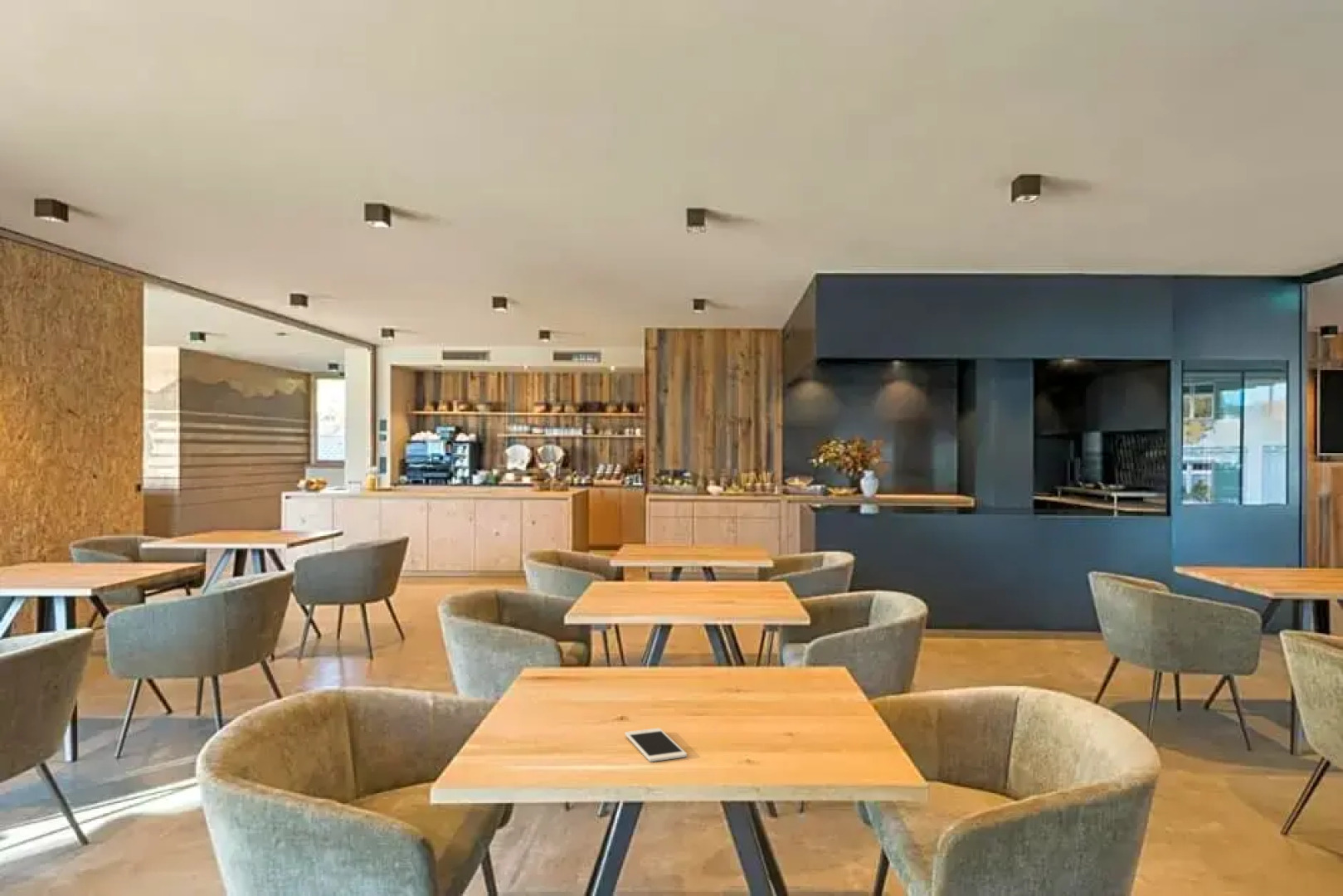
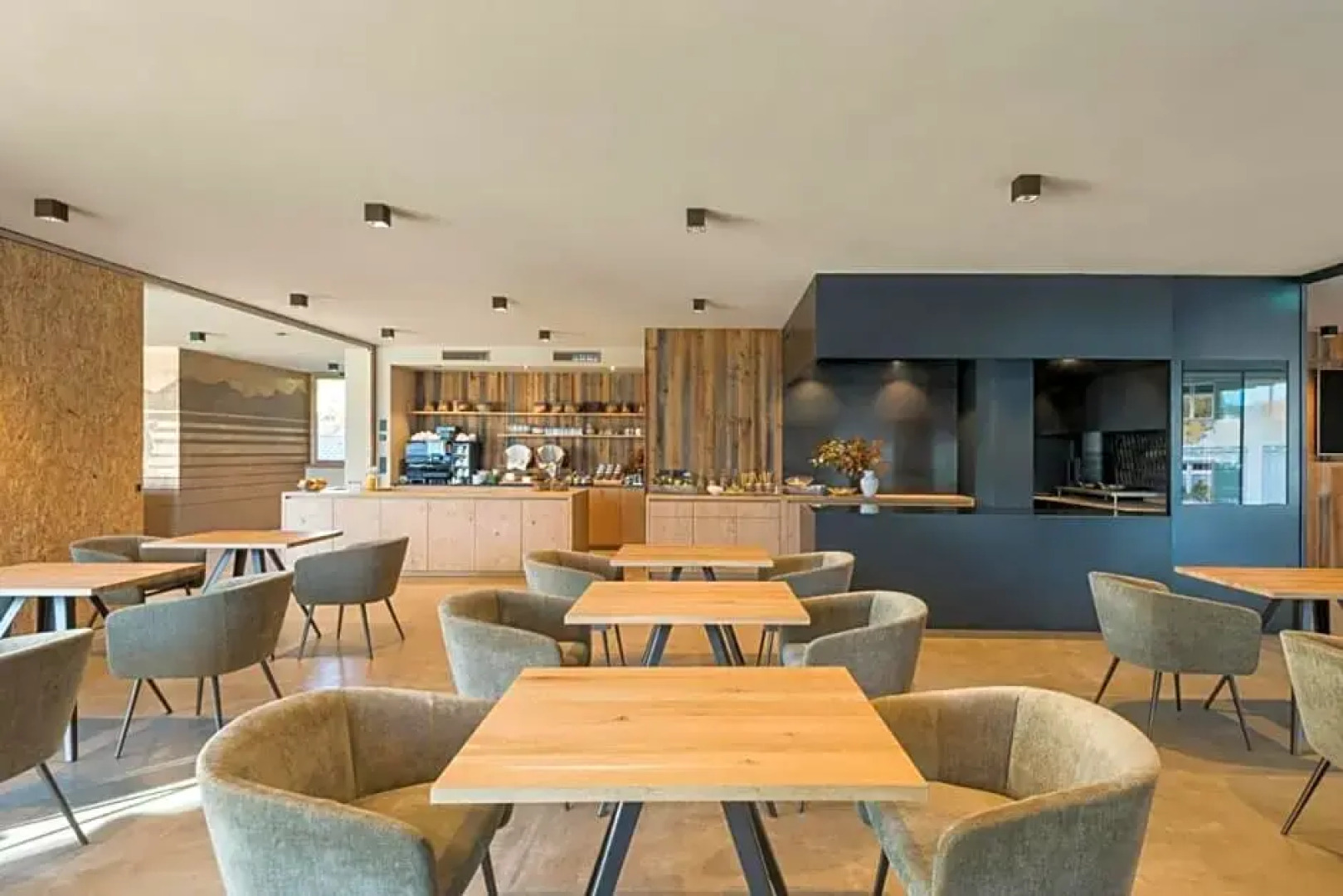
- cell phone [625,728,688,762]
